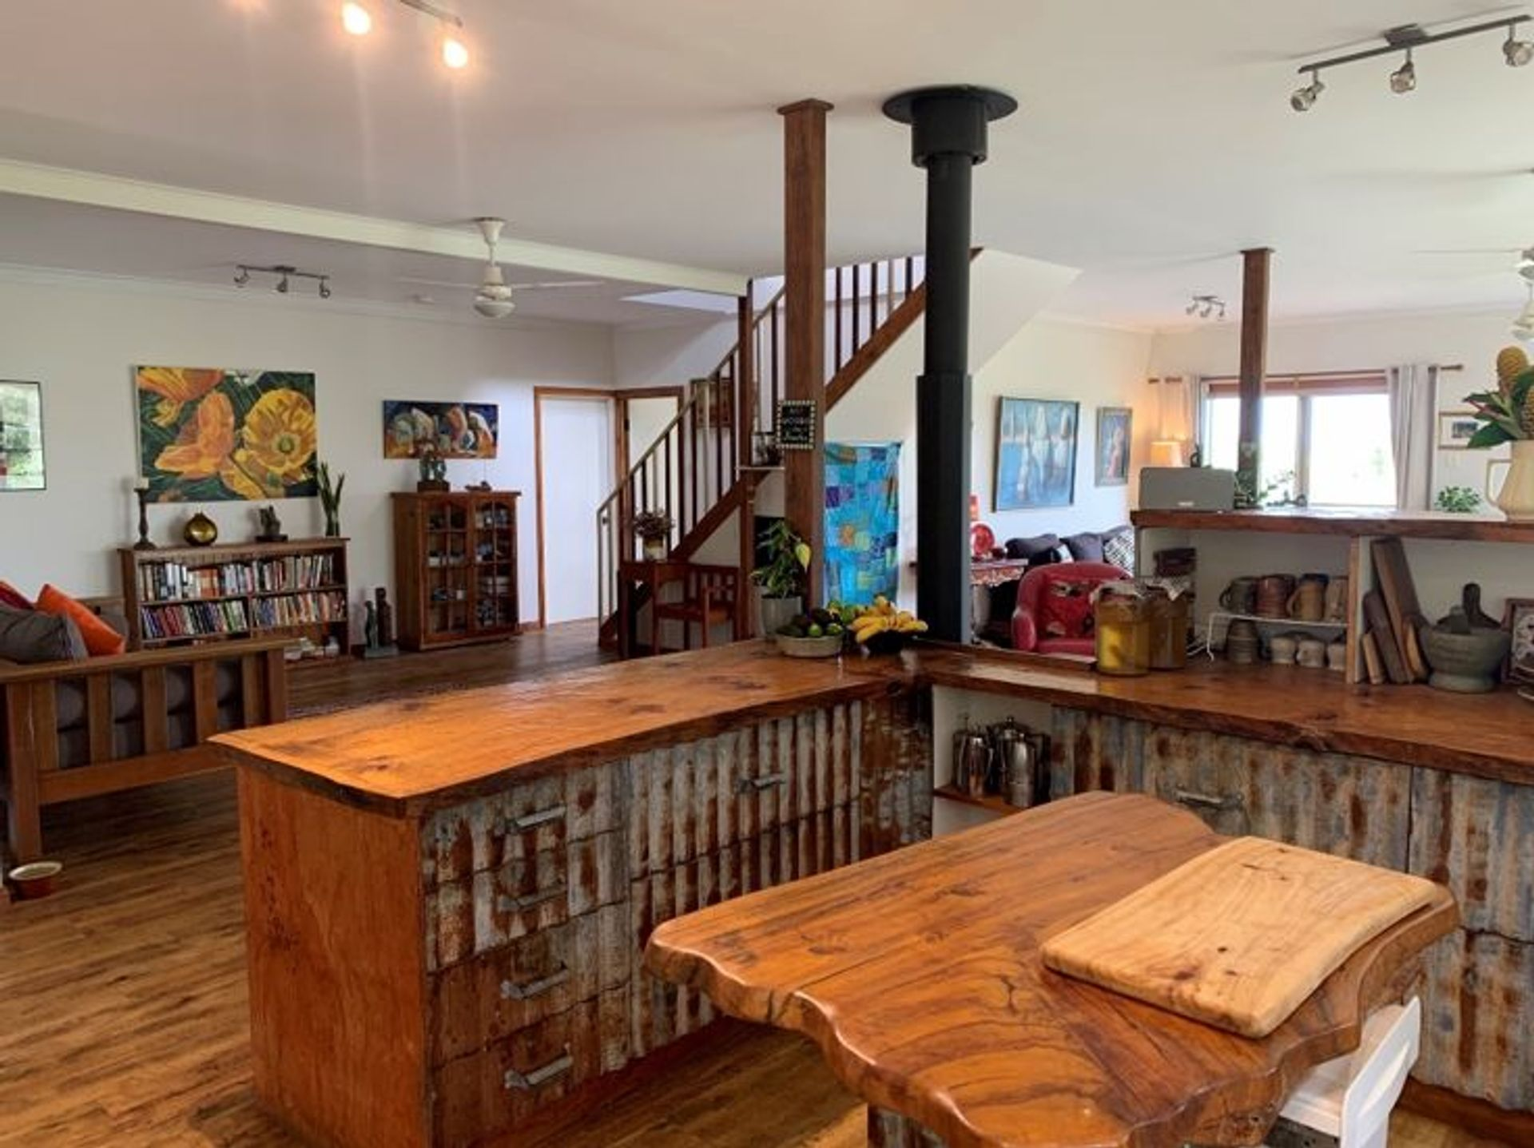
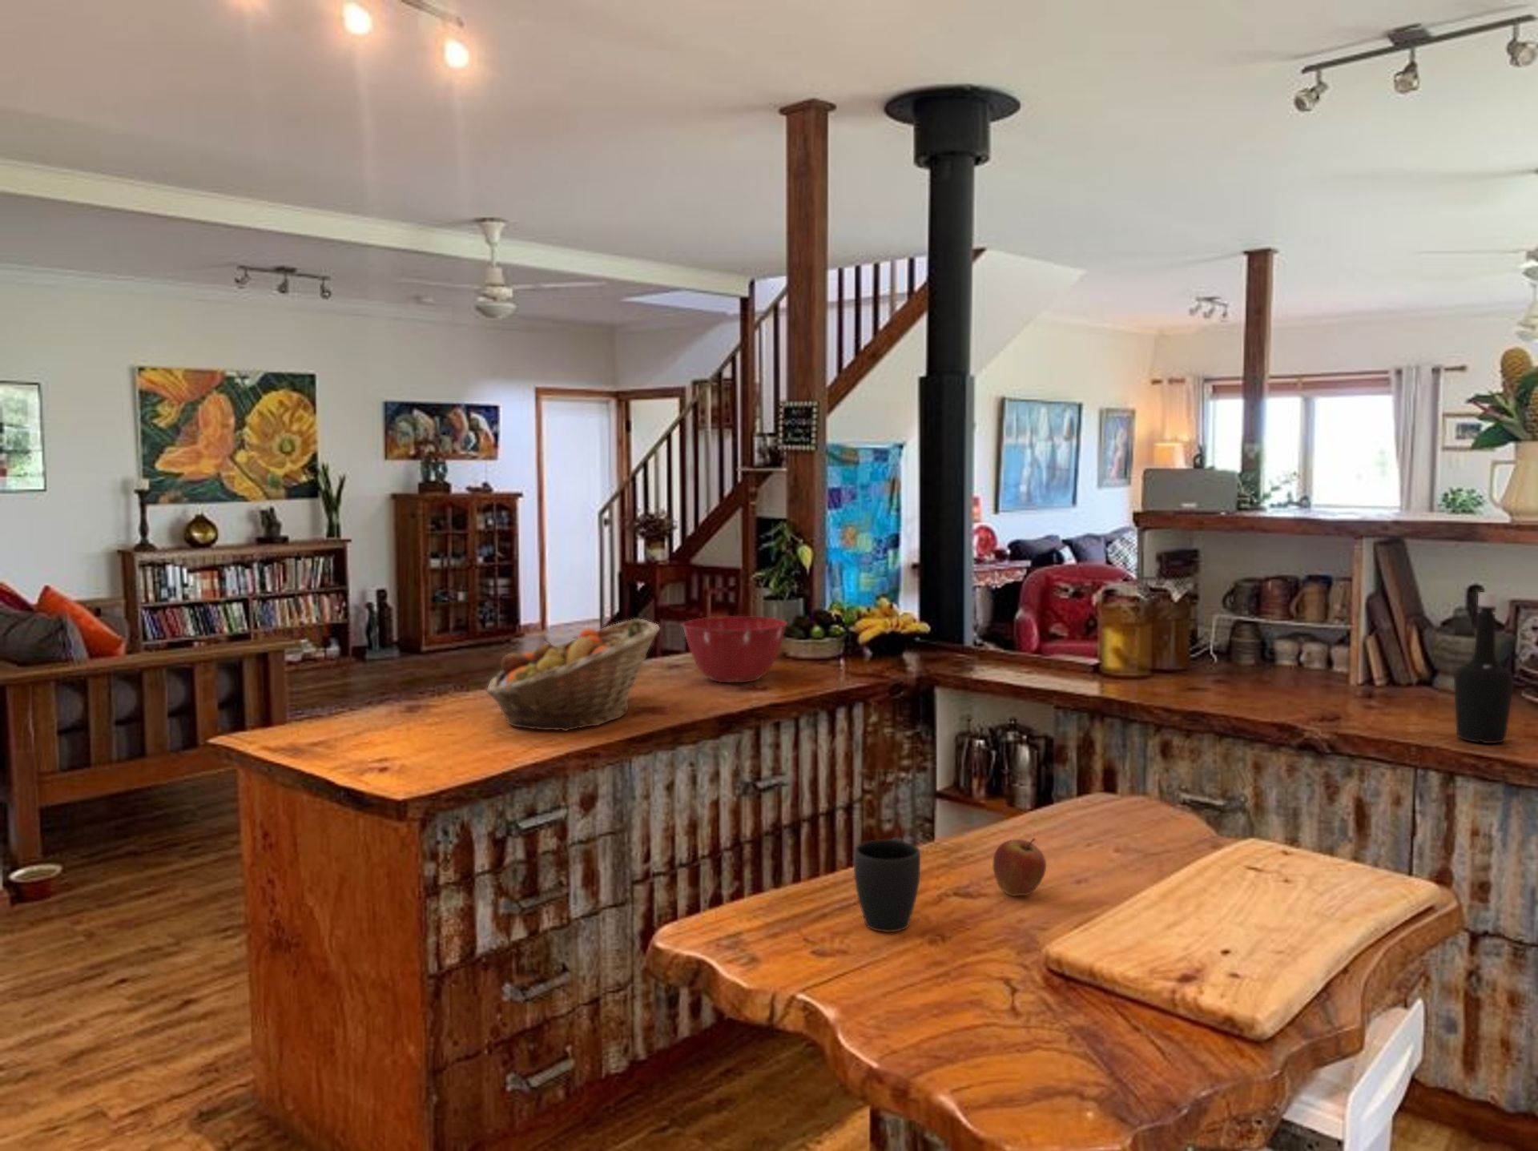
+ mixing bowl [681,615,788,683]
+ fruit basket [486,618,661,733]
+ mug [854,837,921,933]
+ fruit [991,837,1047,897]
+ bottle [1453,591,1515,744]
